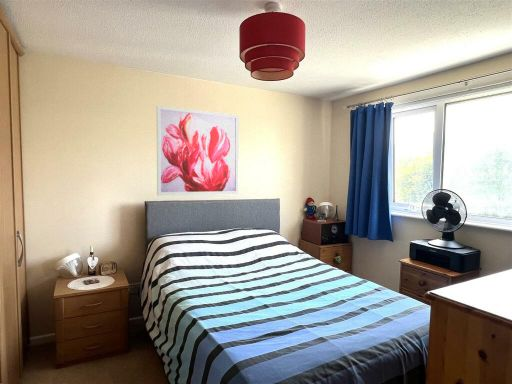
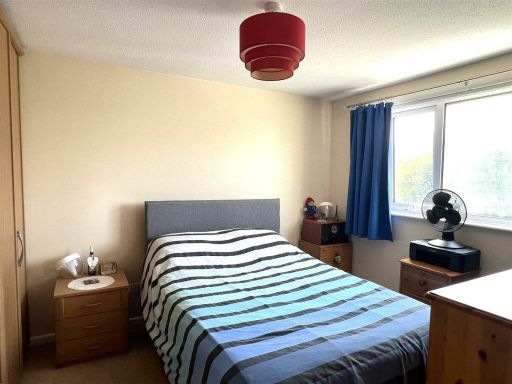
- wall art [156,105,240,197]
